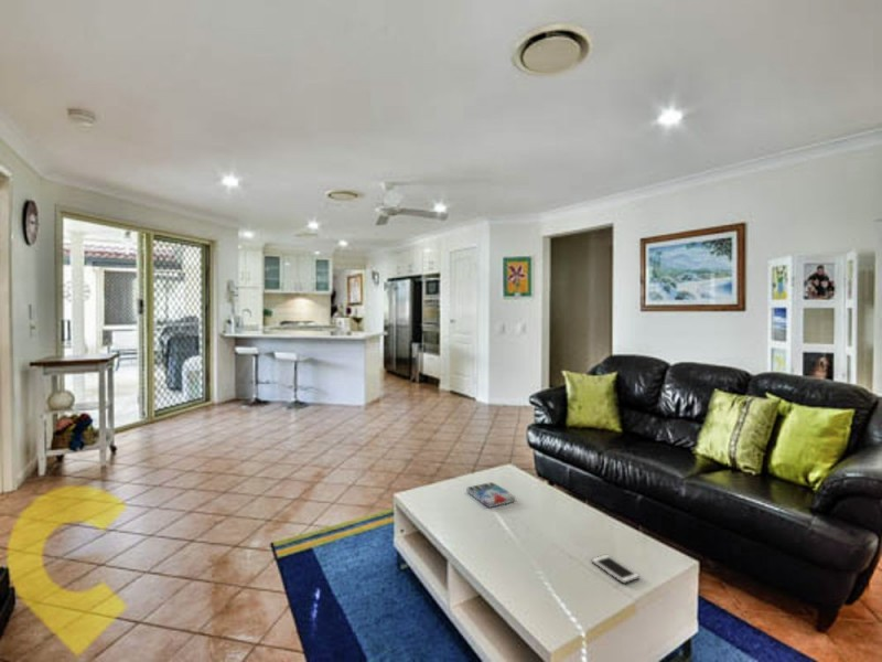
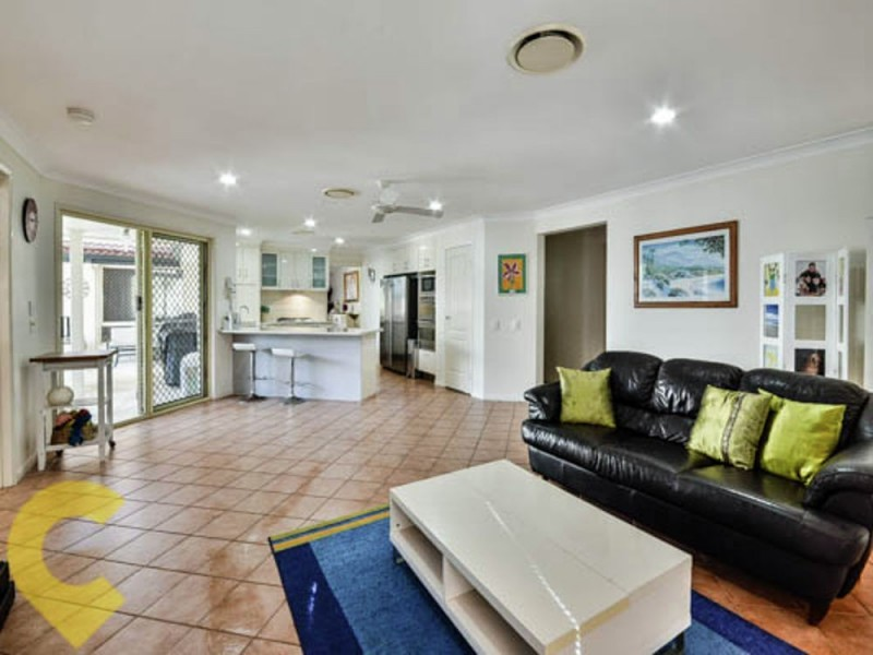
- cell phone [590,554,641,585]
- book [465,481,516,509]
